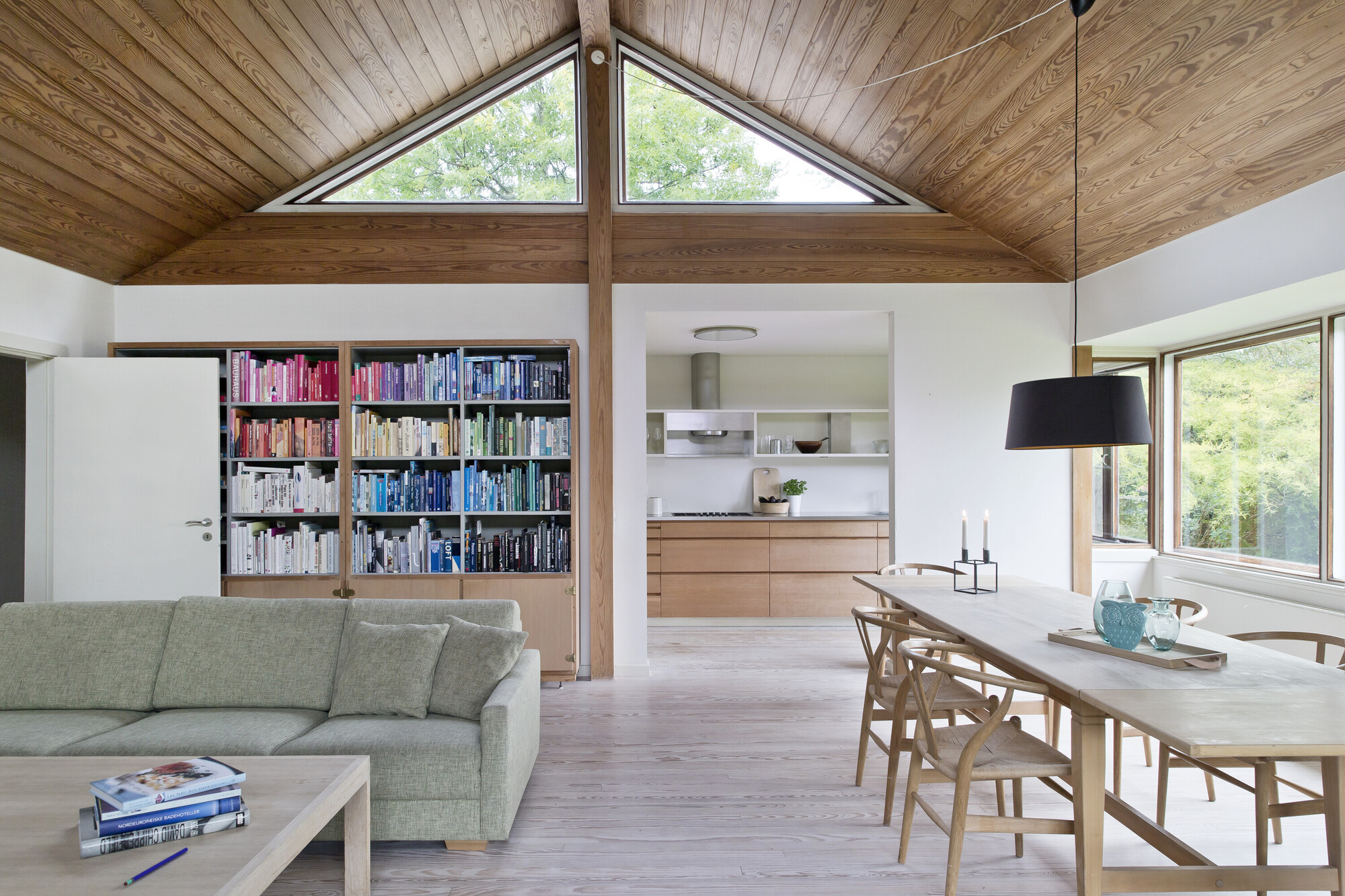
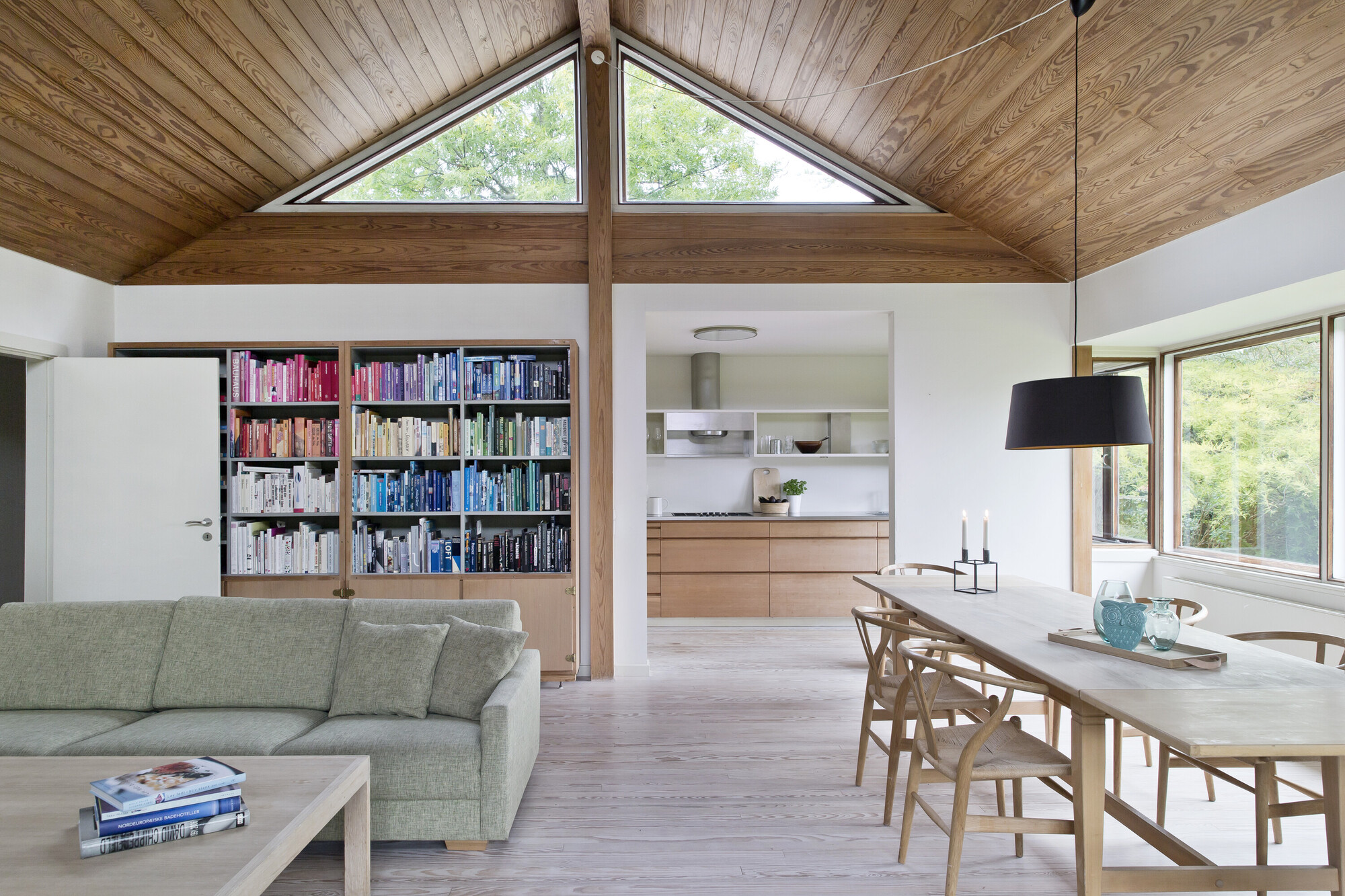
- pen [123,847,189,887]
